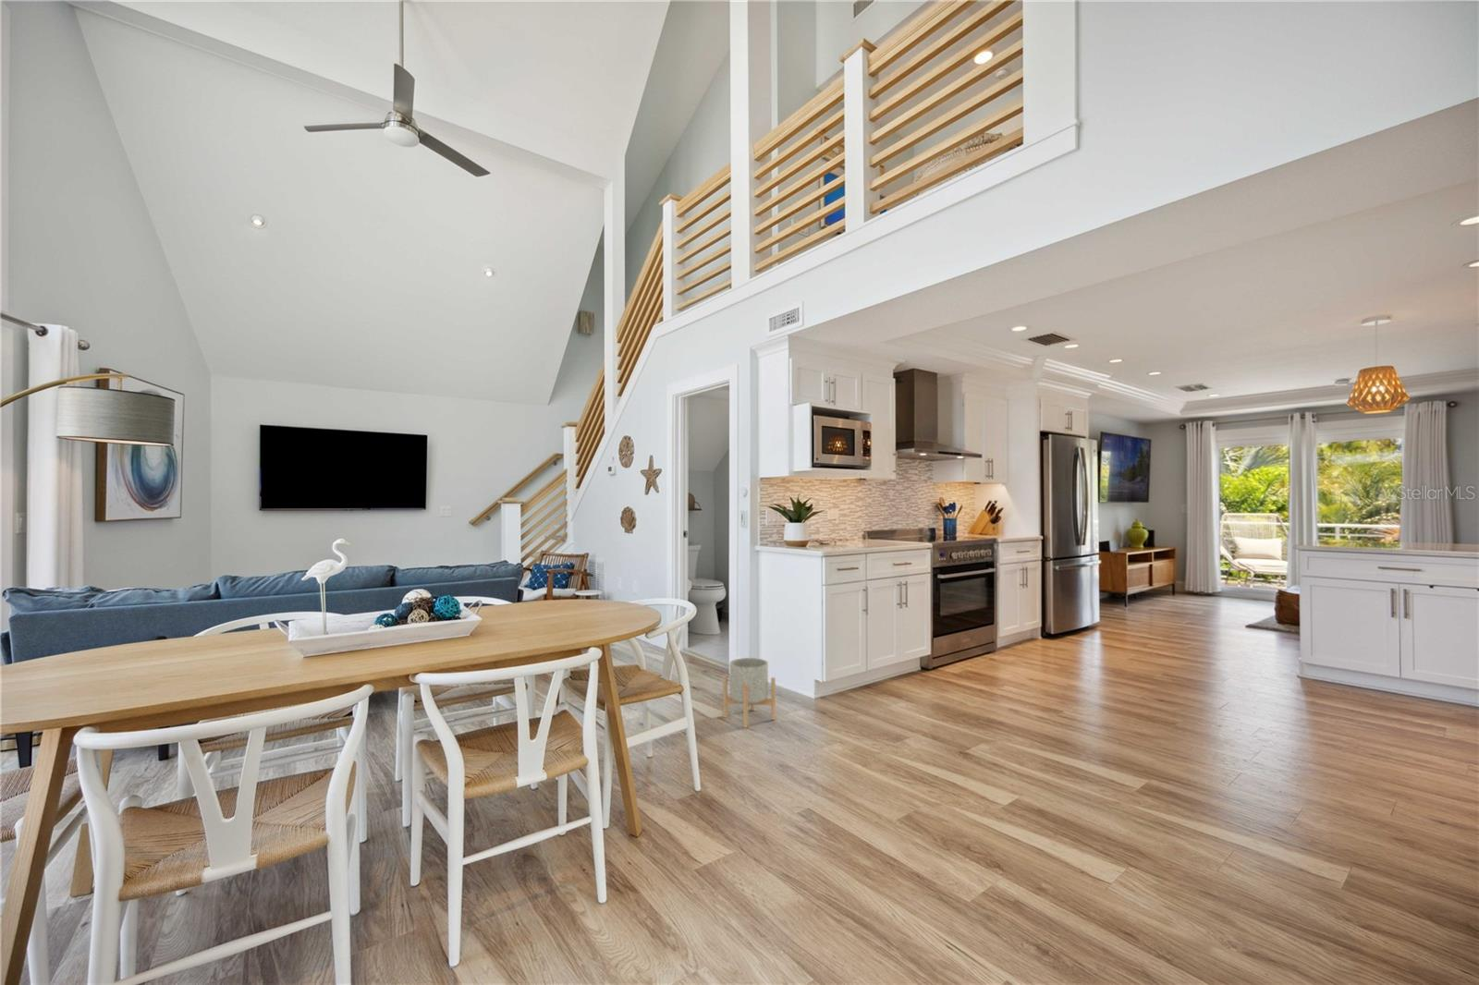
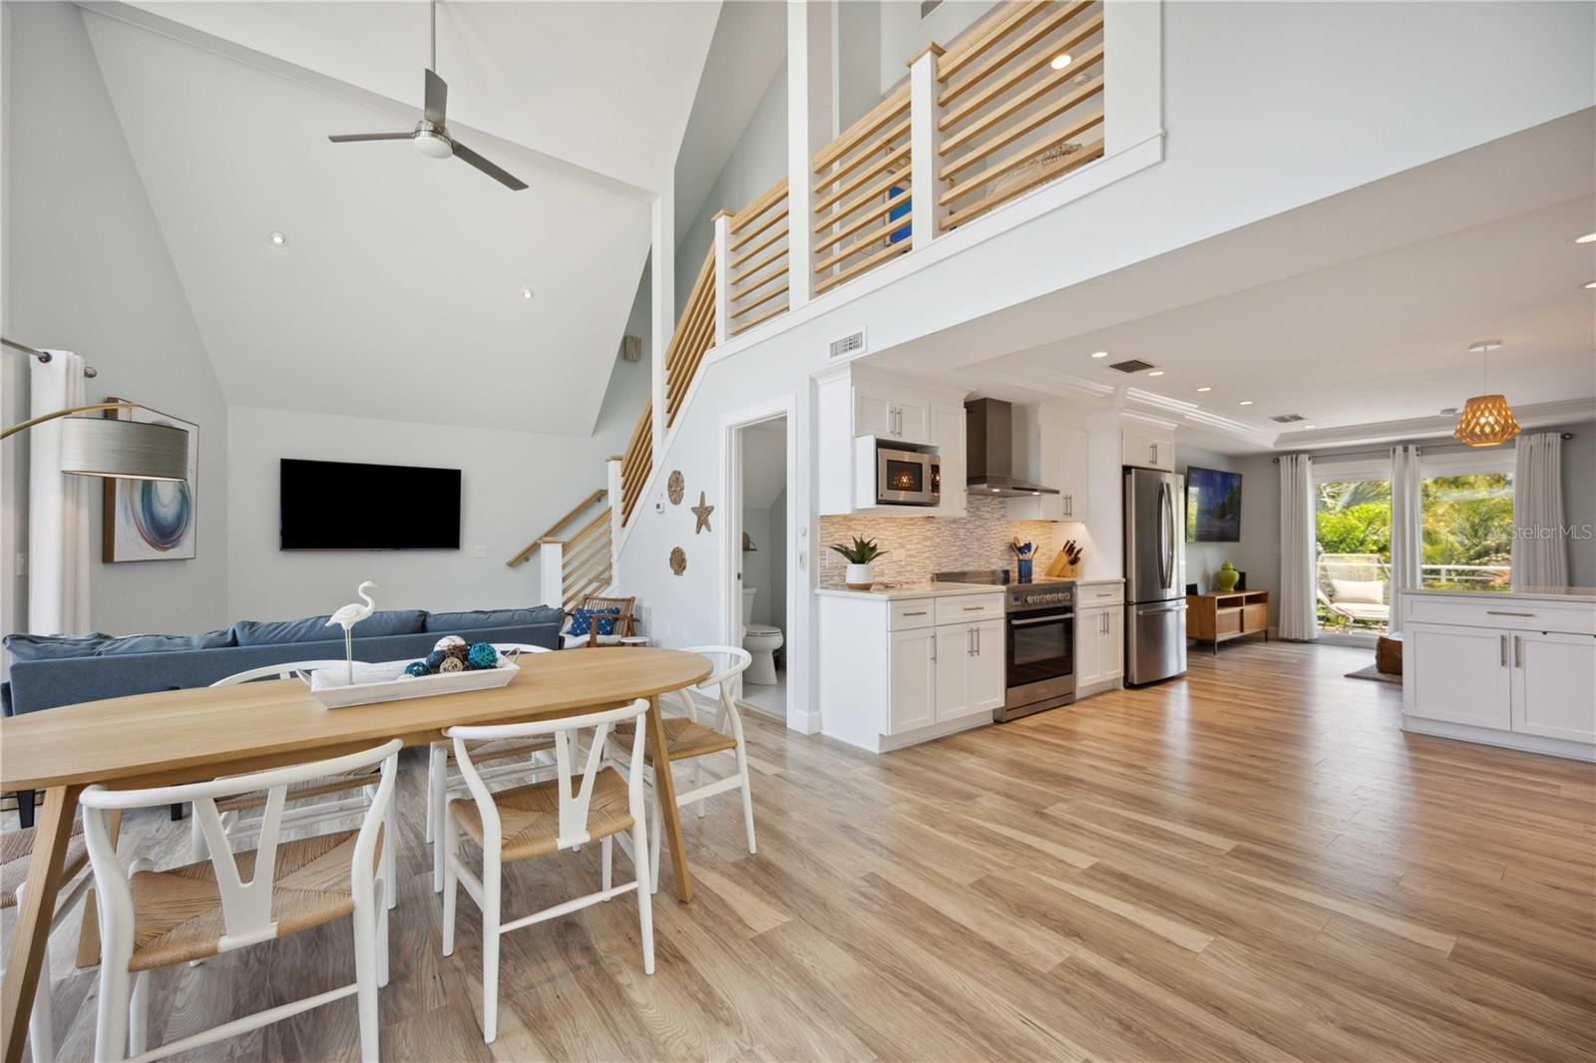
- planter [722,657,776,729]
